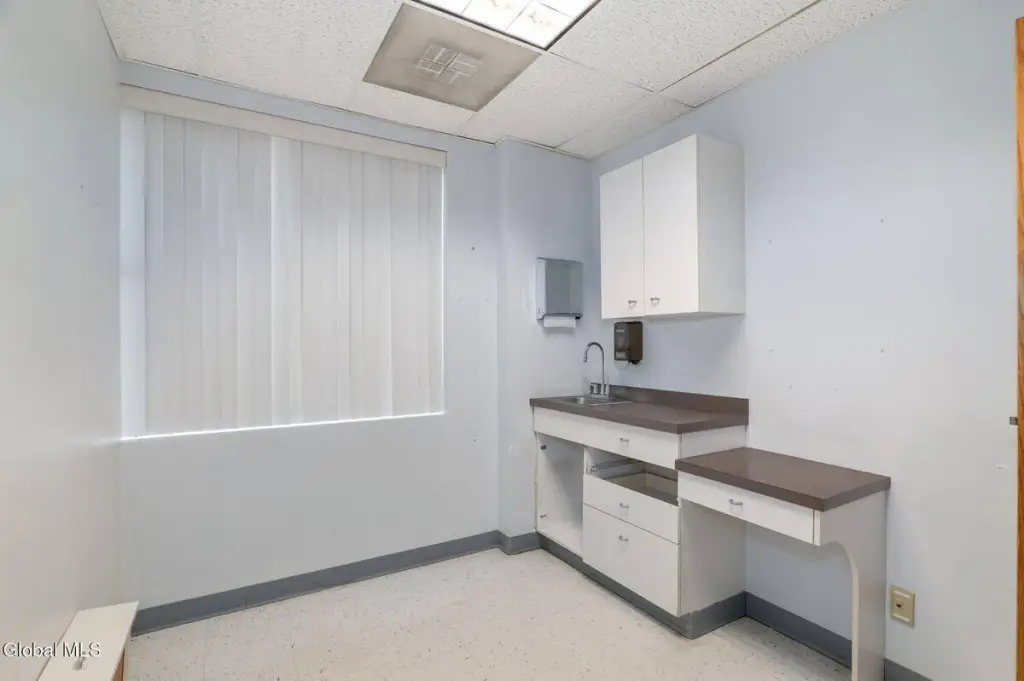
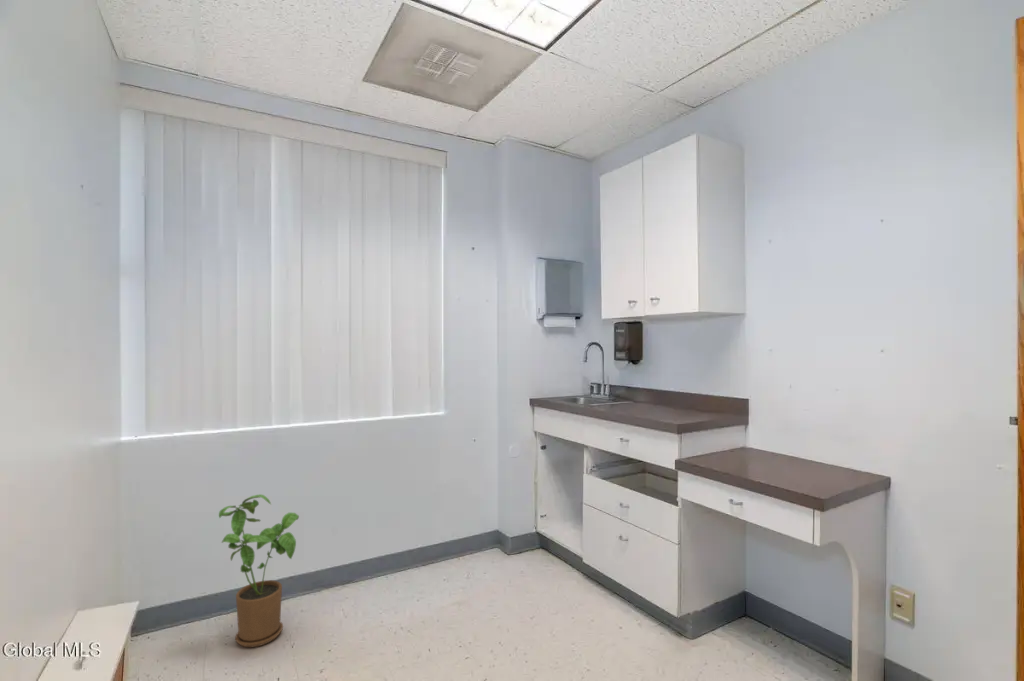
+ house plant [218,493,300,648]
